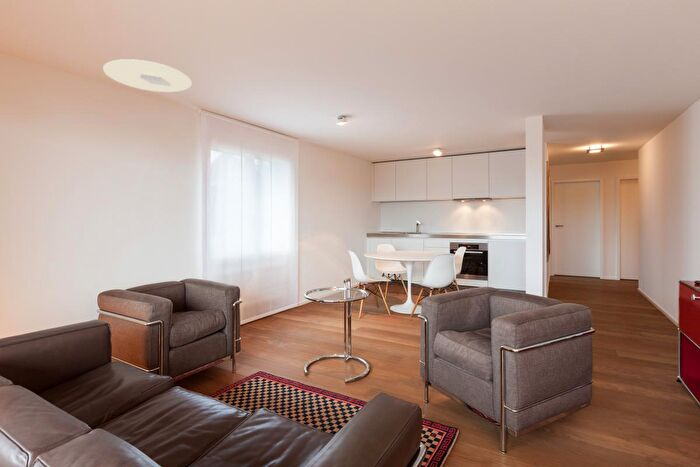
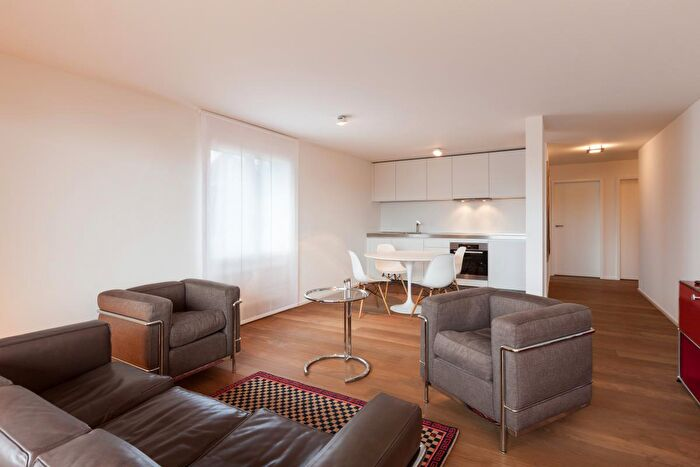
- ceiling light [102,58,193,93]
